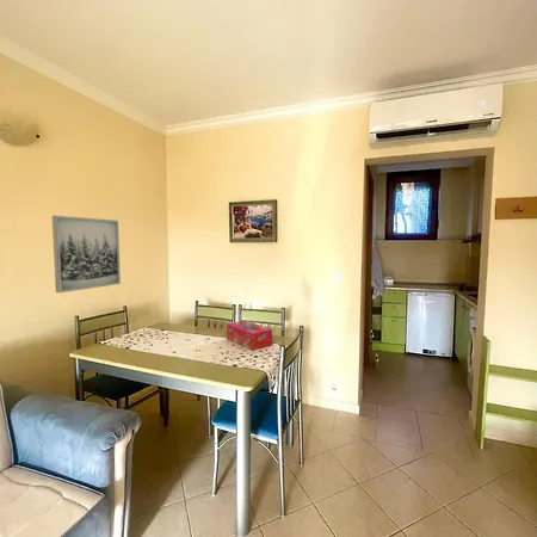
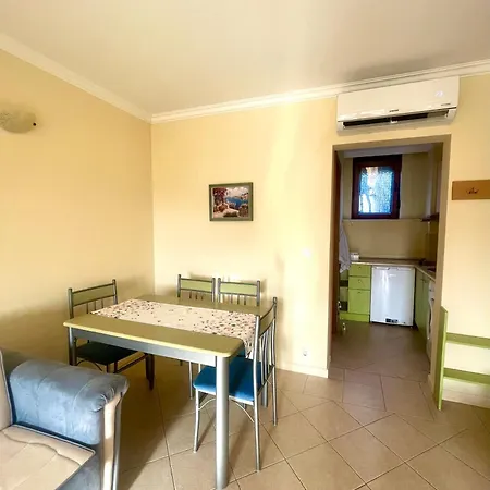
- tissue box [226,320,273,351]
- wall art [51,215,122,294]
